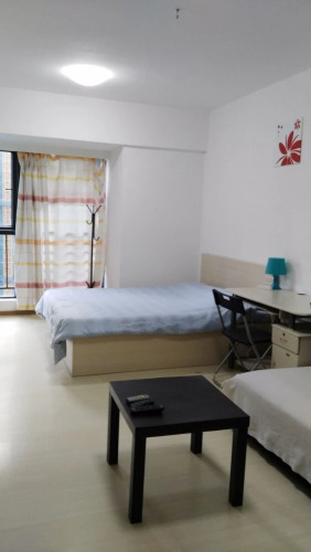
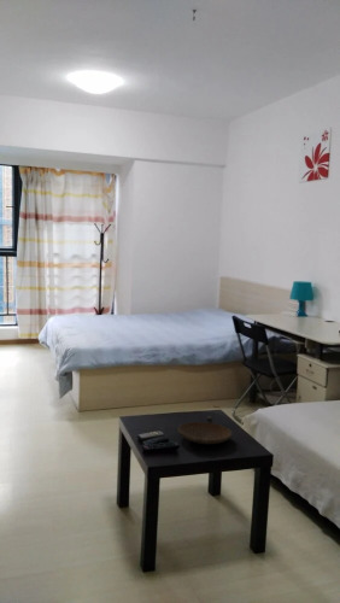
+ bowl [176,415,234,445]
